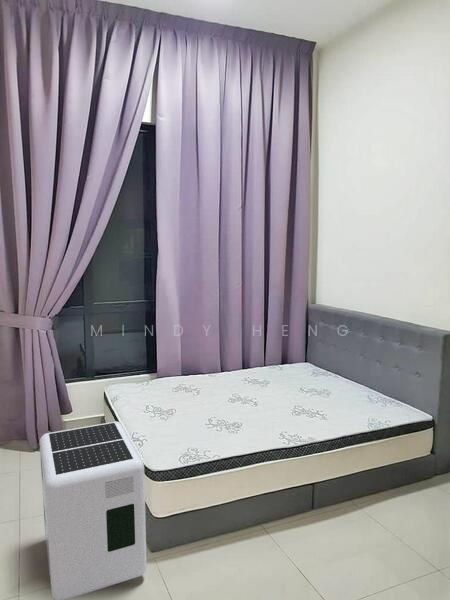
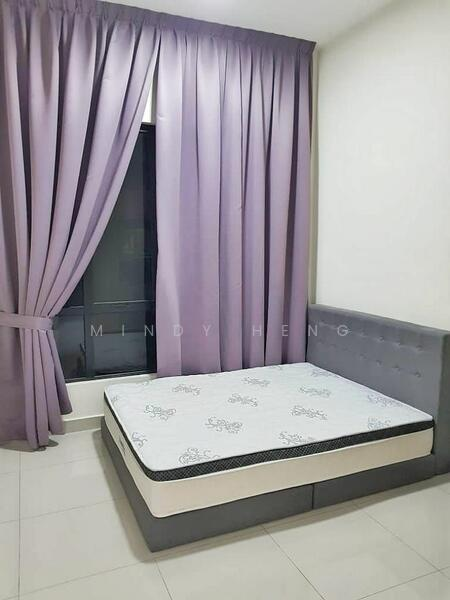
- air purifier [39,421,148,600]
